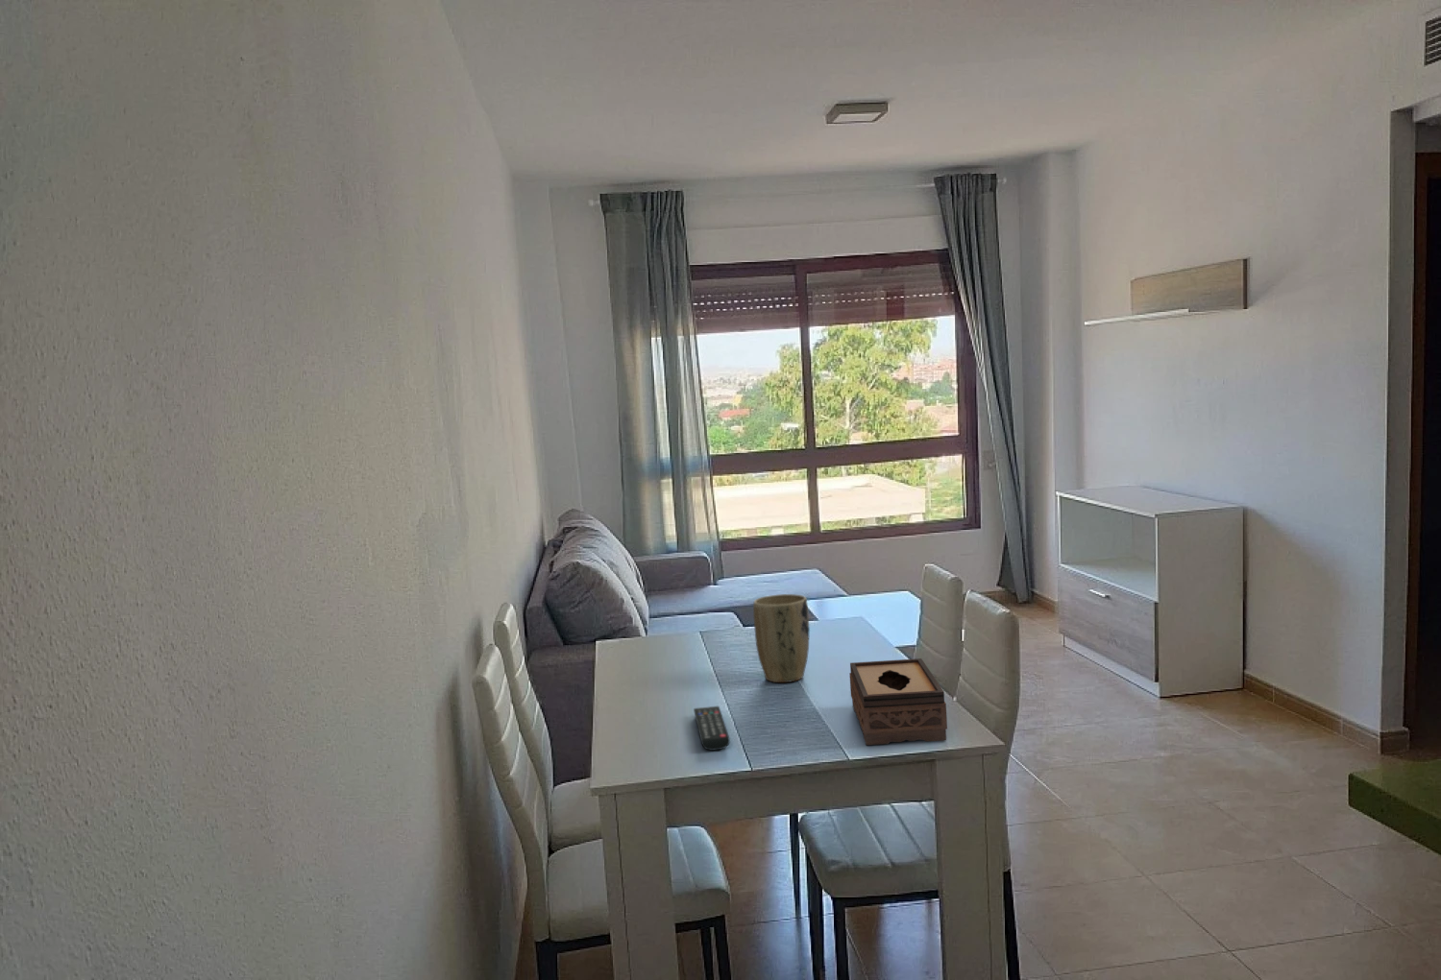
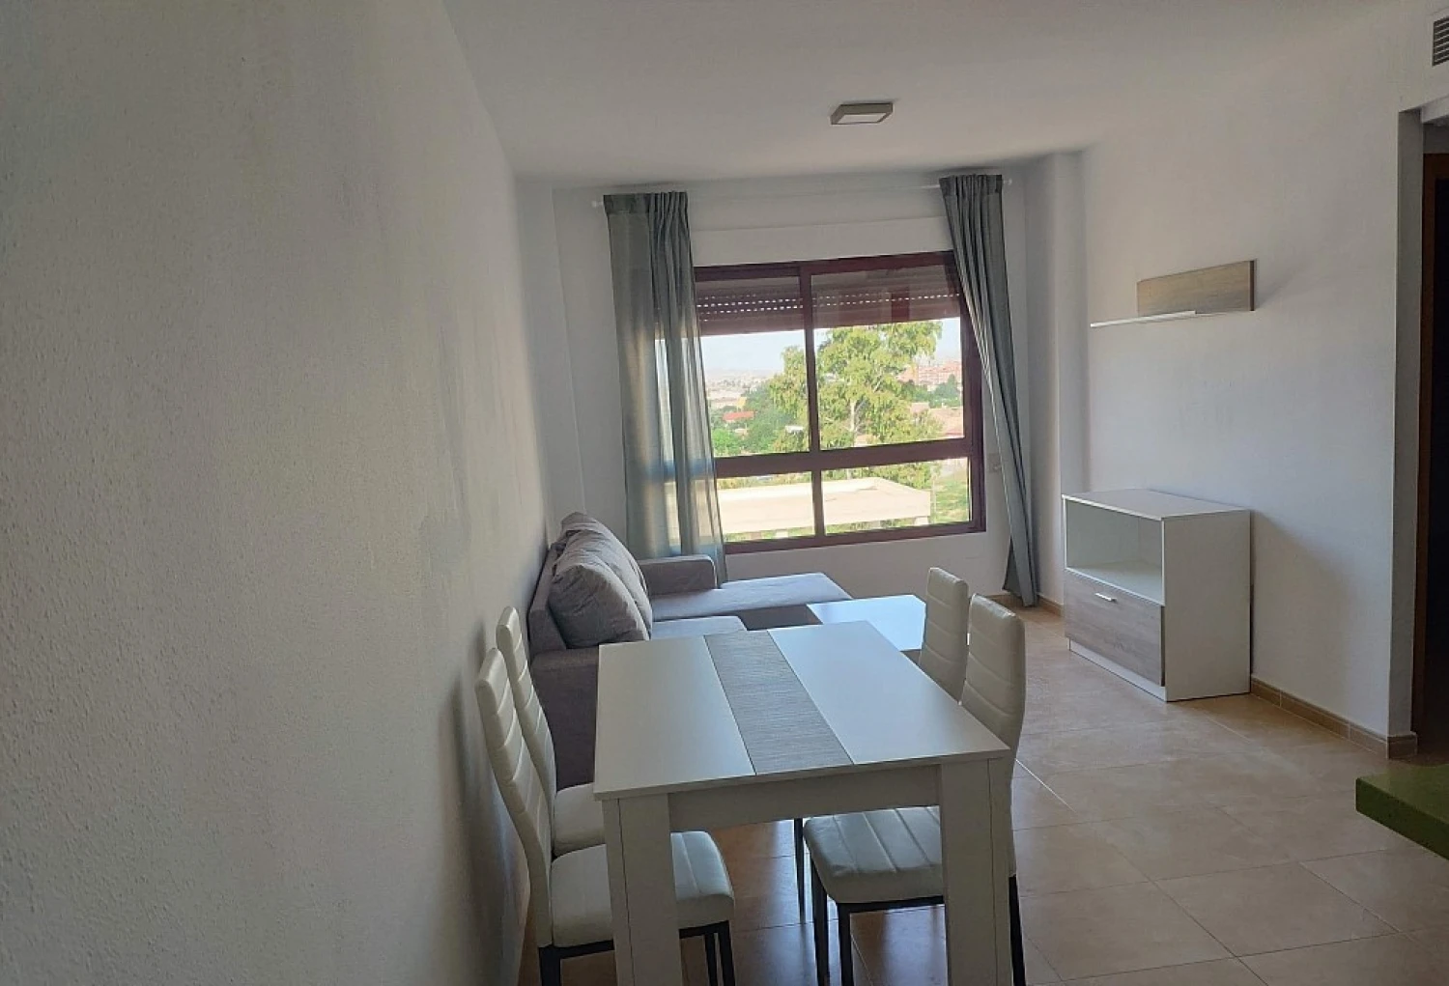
- remote control [693,705,731,751]
- tissue box [848,657,949,746]
- plant pot [752,593,811,684]
